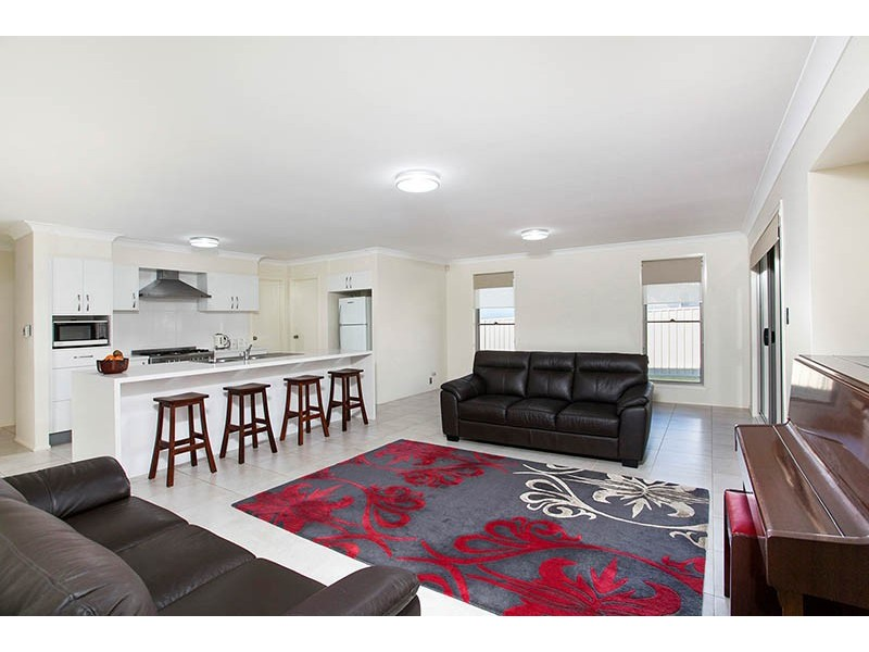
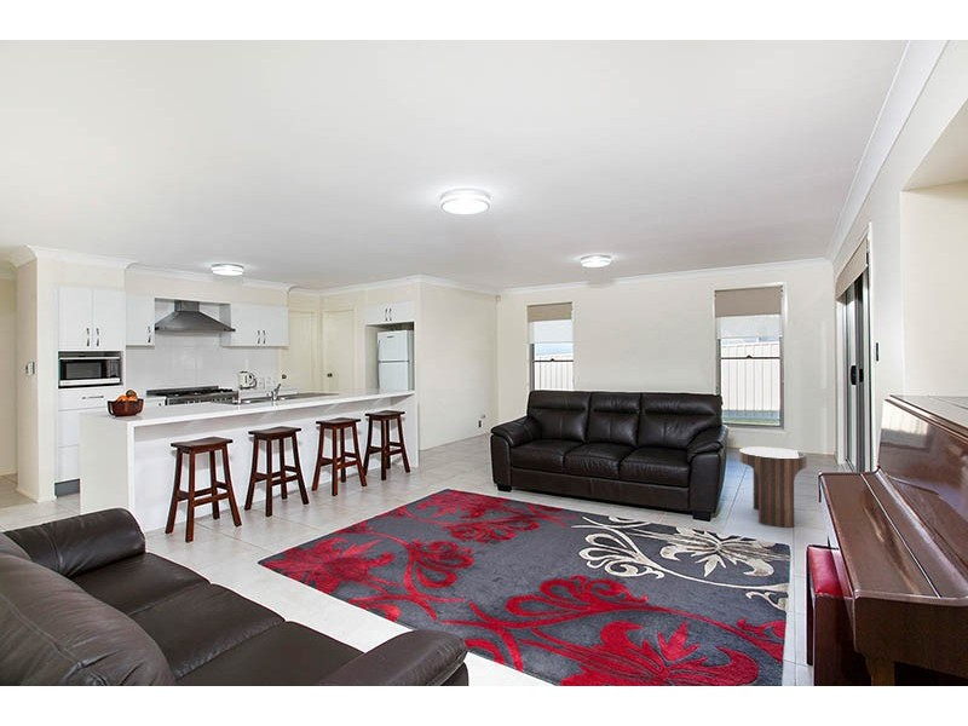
+ side table [738,446,808,528]
